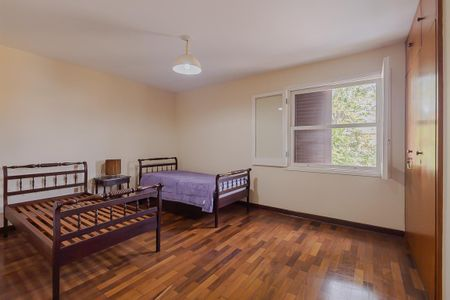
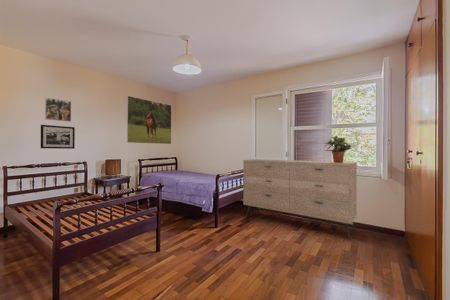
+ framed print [126,95,172,145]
+ potted plant [323,135,352,163]
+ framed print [44,97,72,123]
+ picture frame [40,124,76,150]
+ dresser [242,158,358,241]
